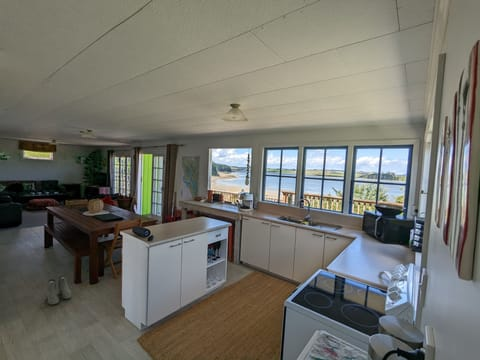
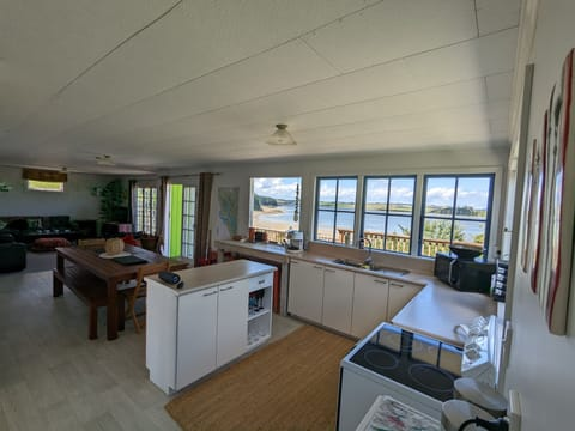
- boots [45,275,72,306]
